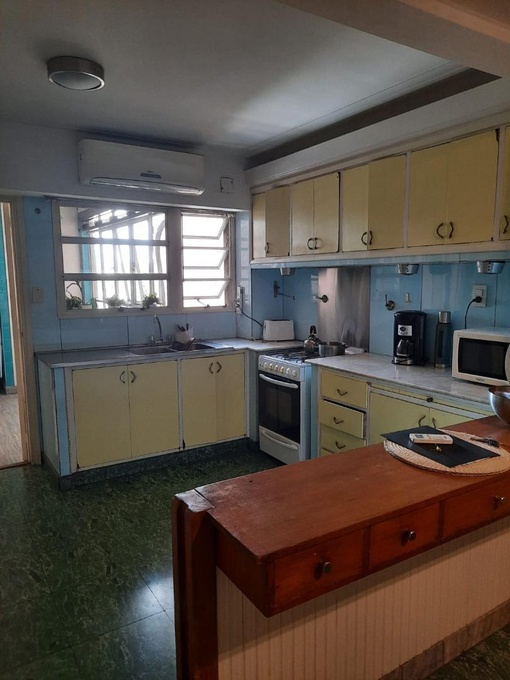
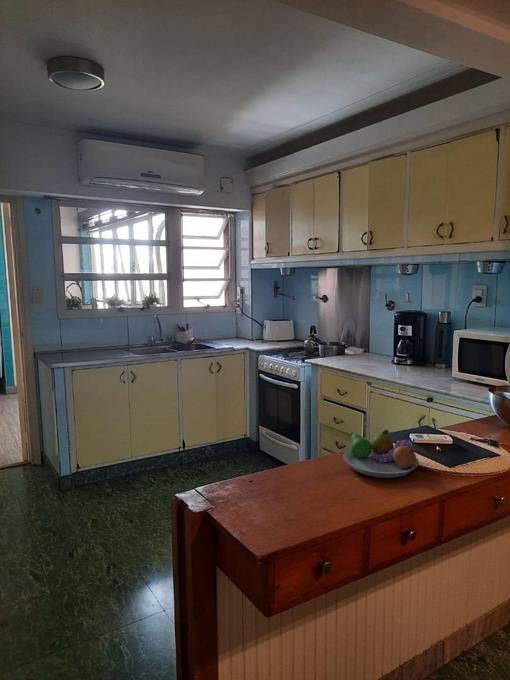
+ fruit bowl [342,429,420,479]
